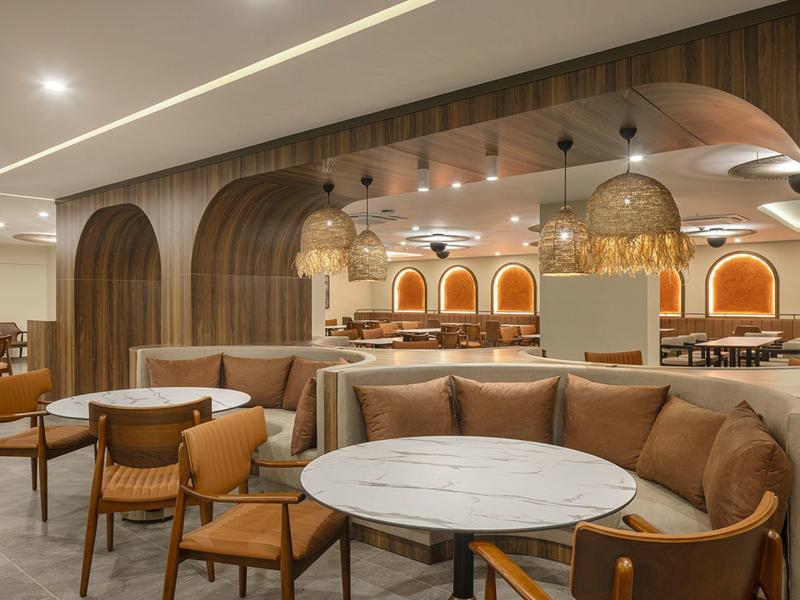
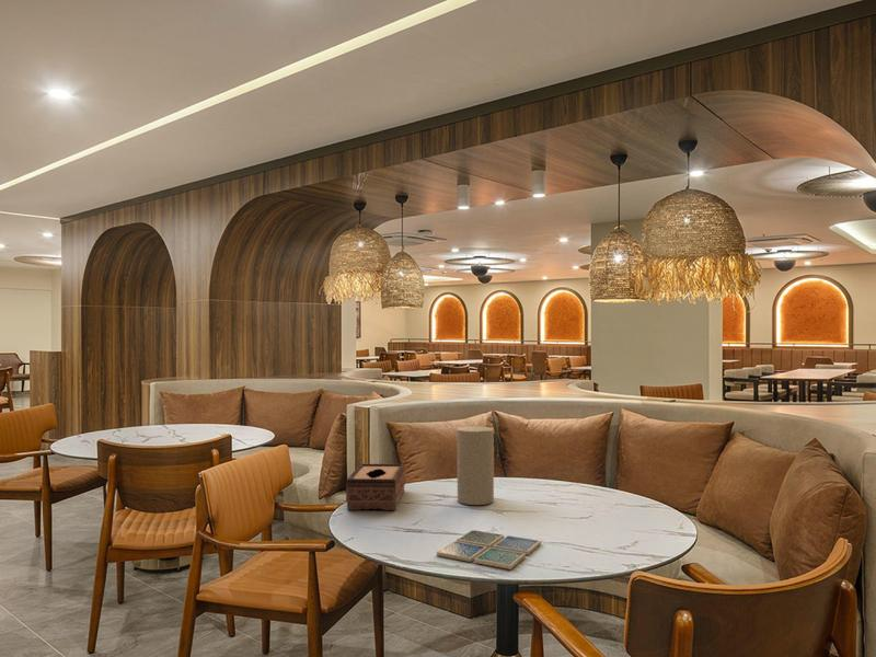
+ tissue box [345,463,406,511]
+ decorative vase [456,425,495,506]
+ drink coaster [436,529,542,570]
